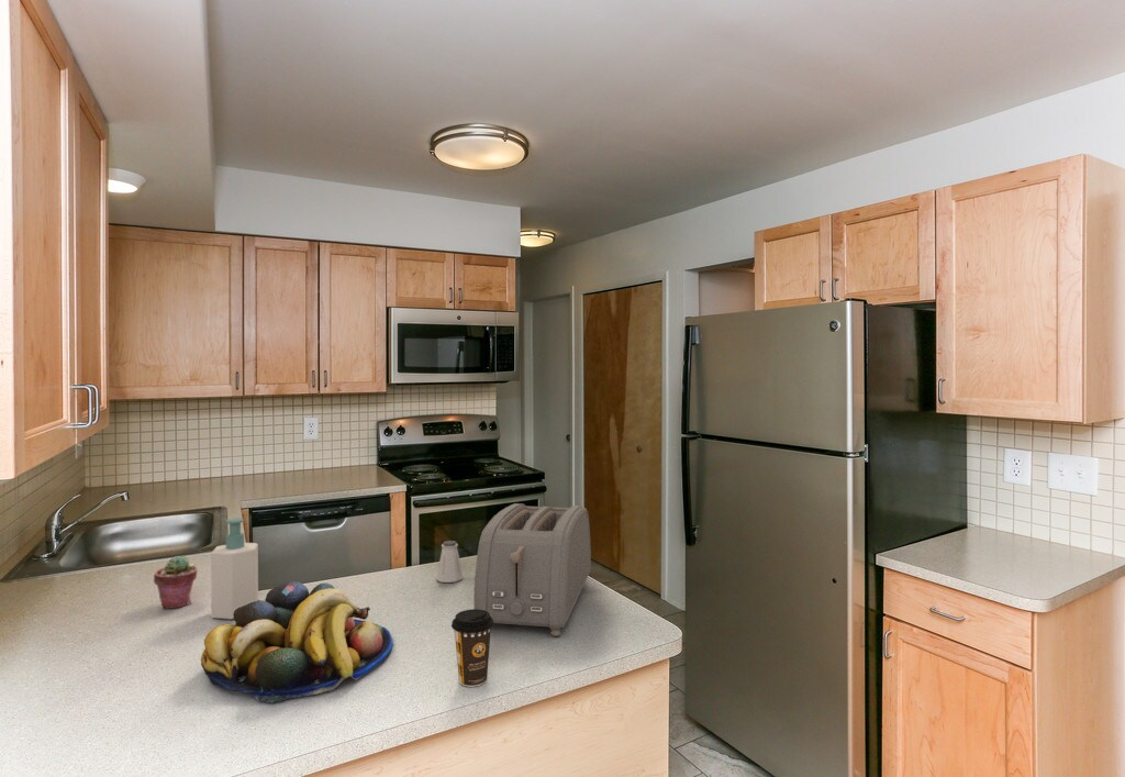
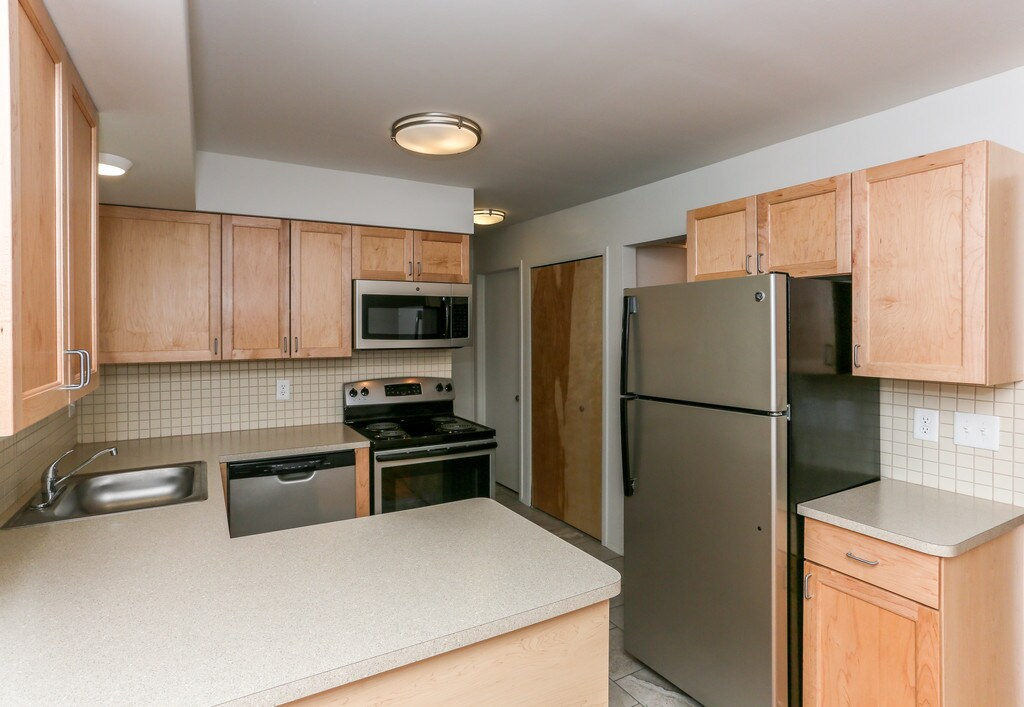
- toaster [472,502,592,637]
- fruit bowl [200,580,394,703]
- soap bottle [210,518,259,621]
- coffee cup [450,608,494,688]
- potted succulent [153,554,199,610]
- saltshaker [435,540,465,584]
